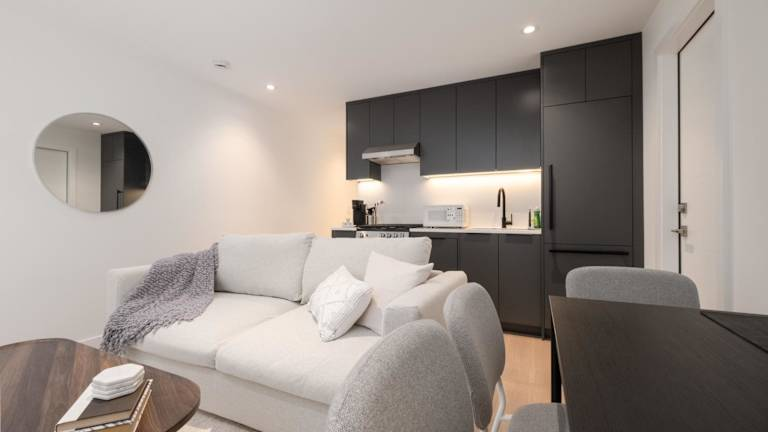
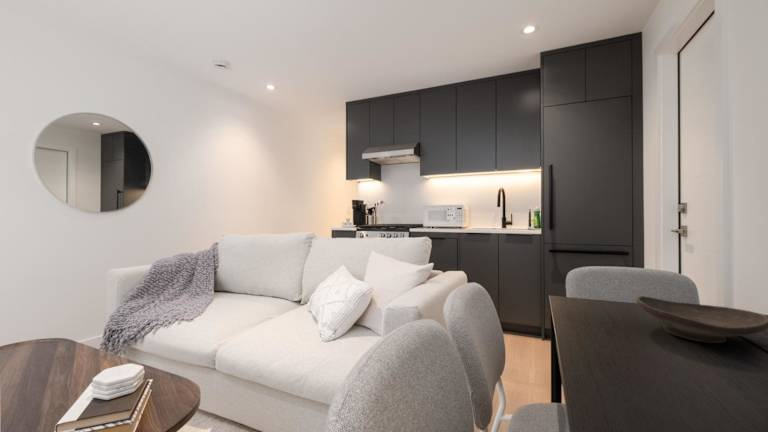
+ decorative bowl [635,295,768,344]
